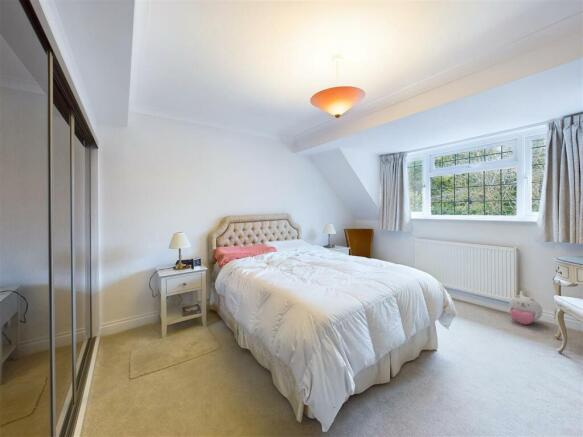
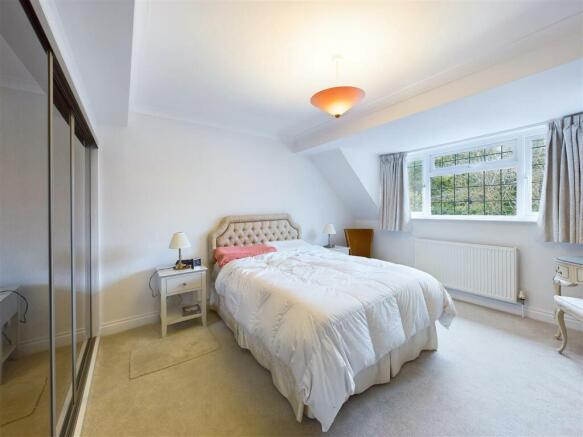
- plush toy [508,294,543,326]
